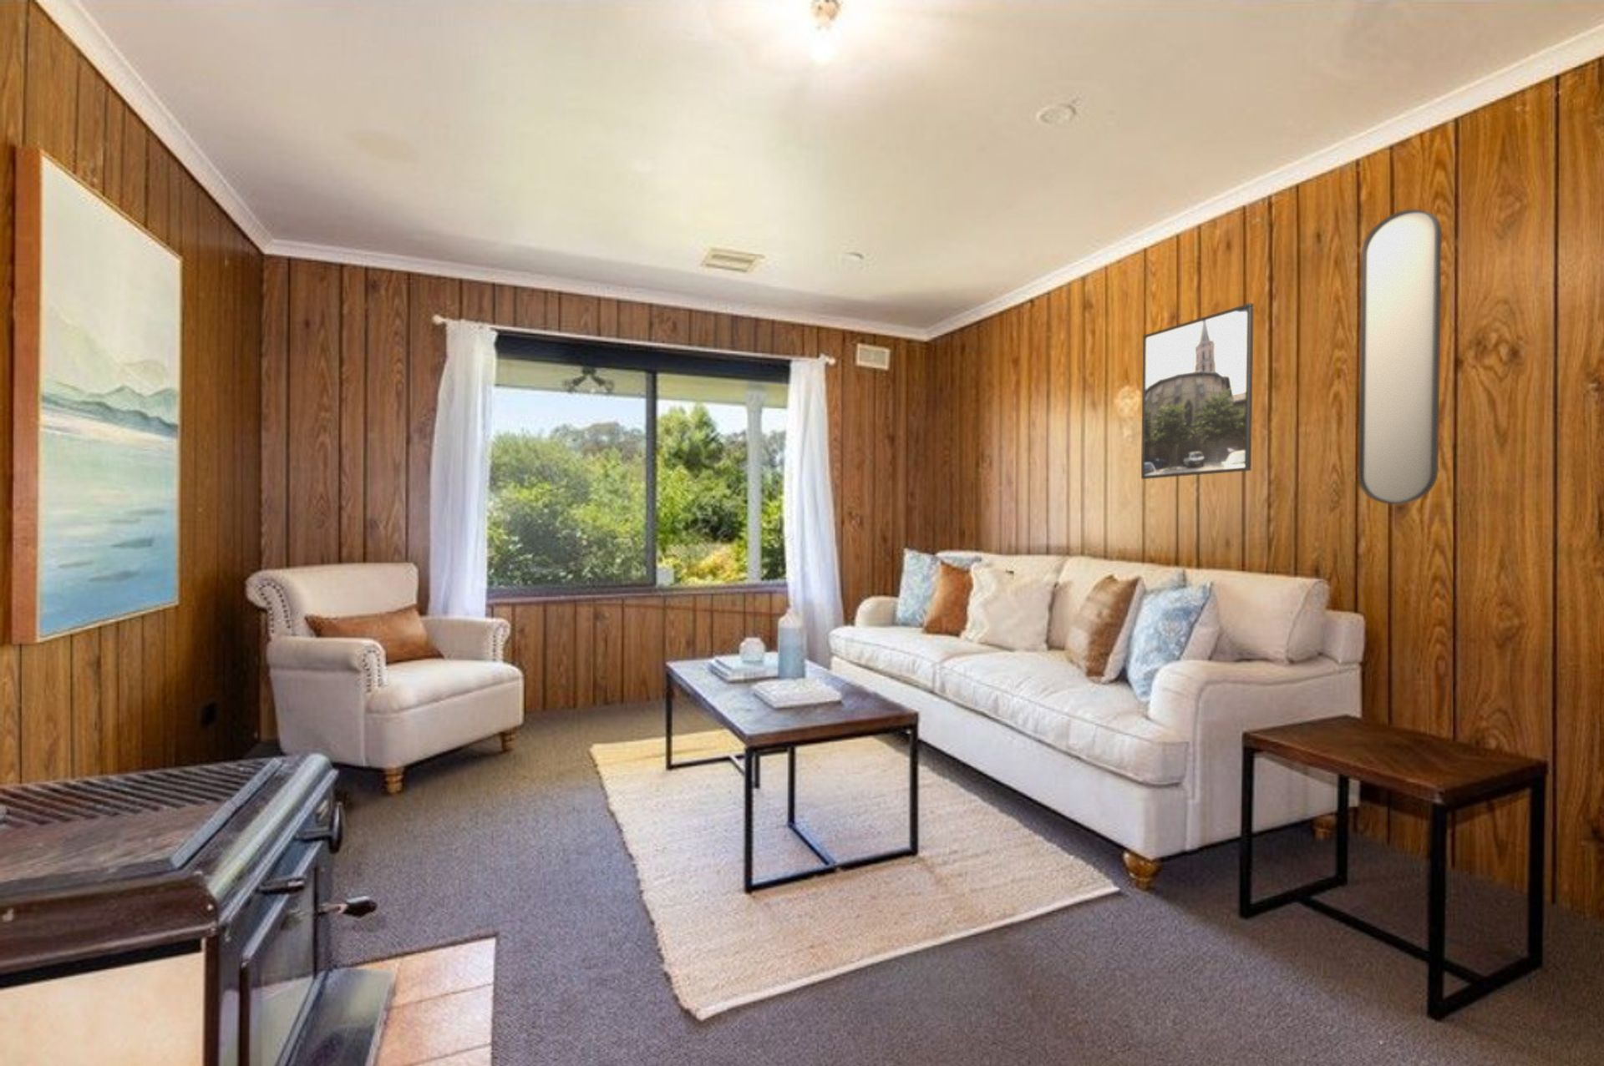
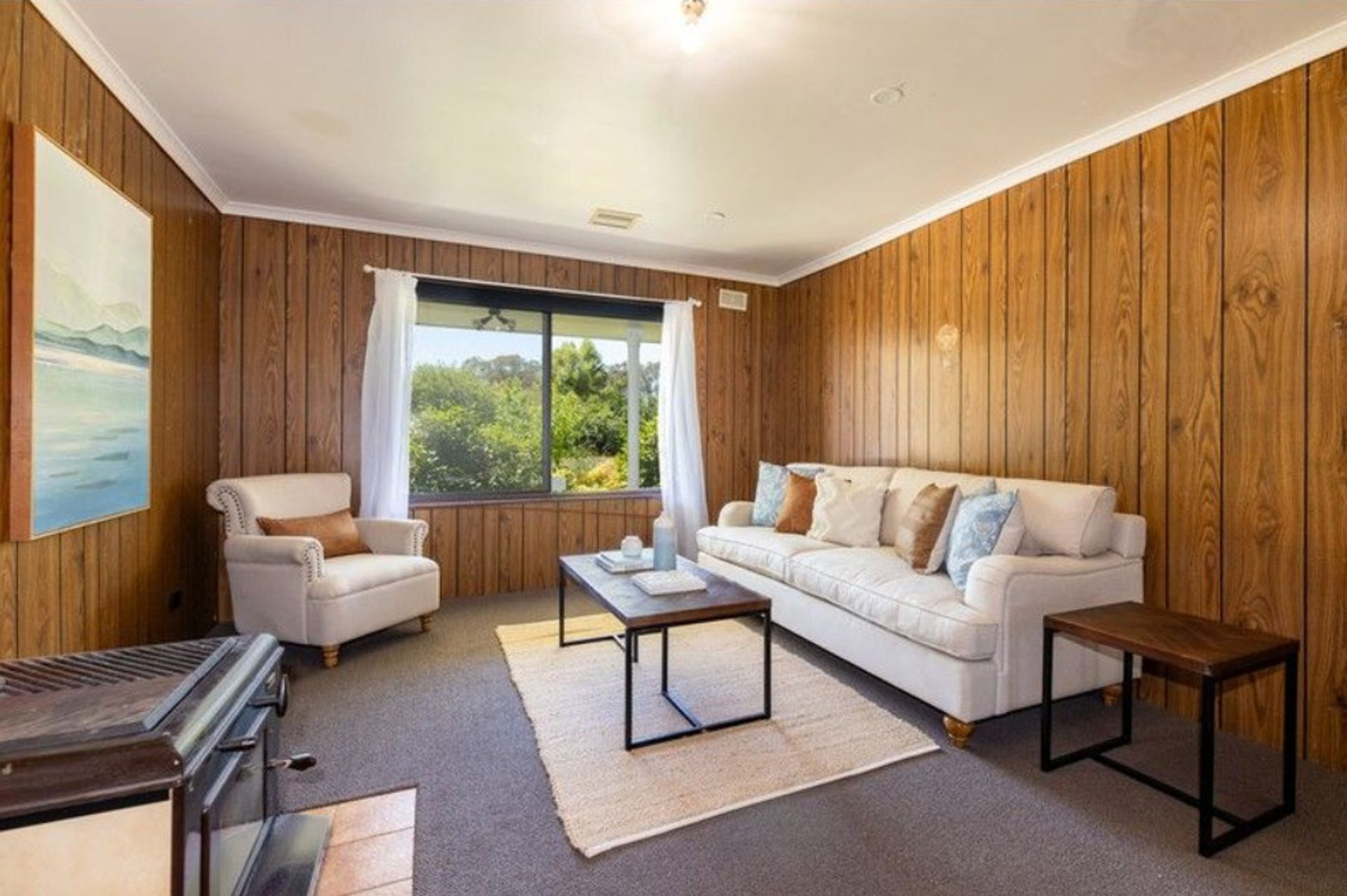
- home mirror [1358,208,1443,504]
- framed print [1141,302,1255,479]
